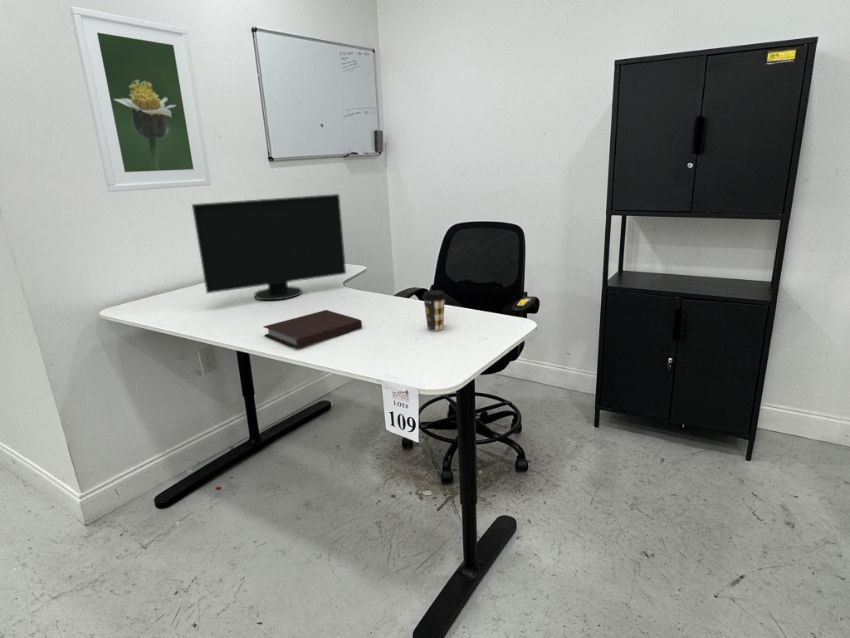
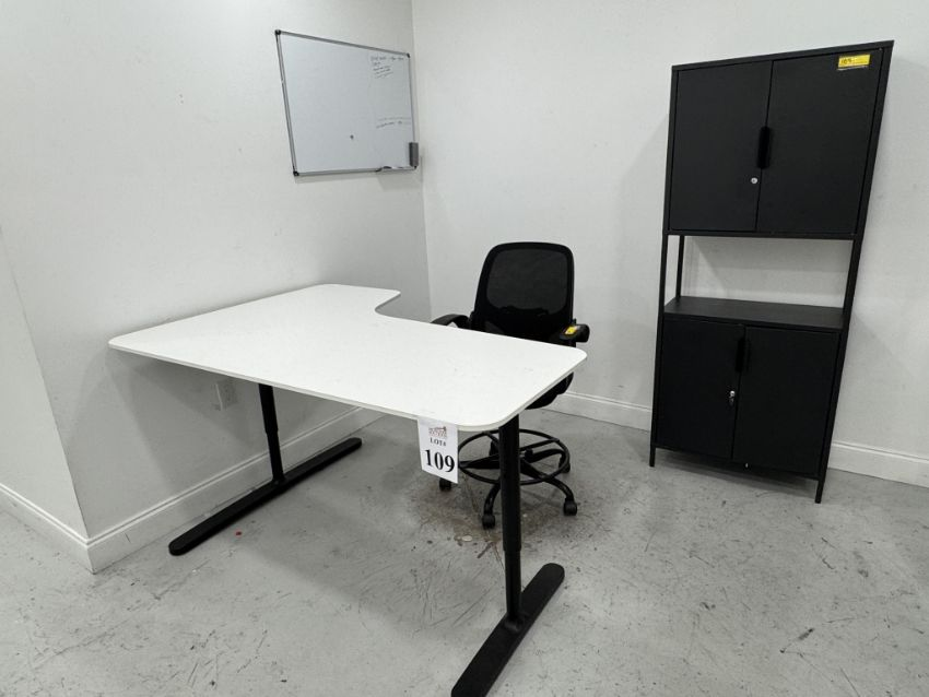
- notebook [262,309,363,349]
- computer monitor [191,193,347,301]
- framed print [69,6,212,193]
- coffee cup [421,289,447,332]
